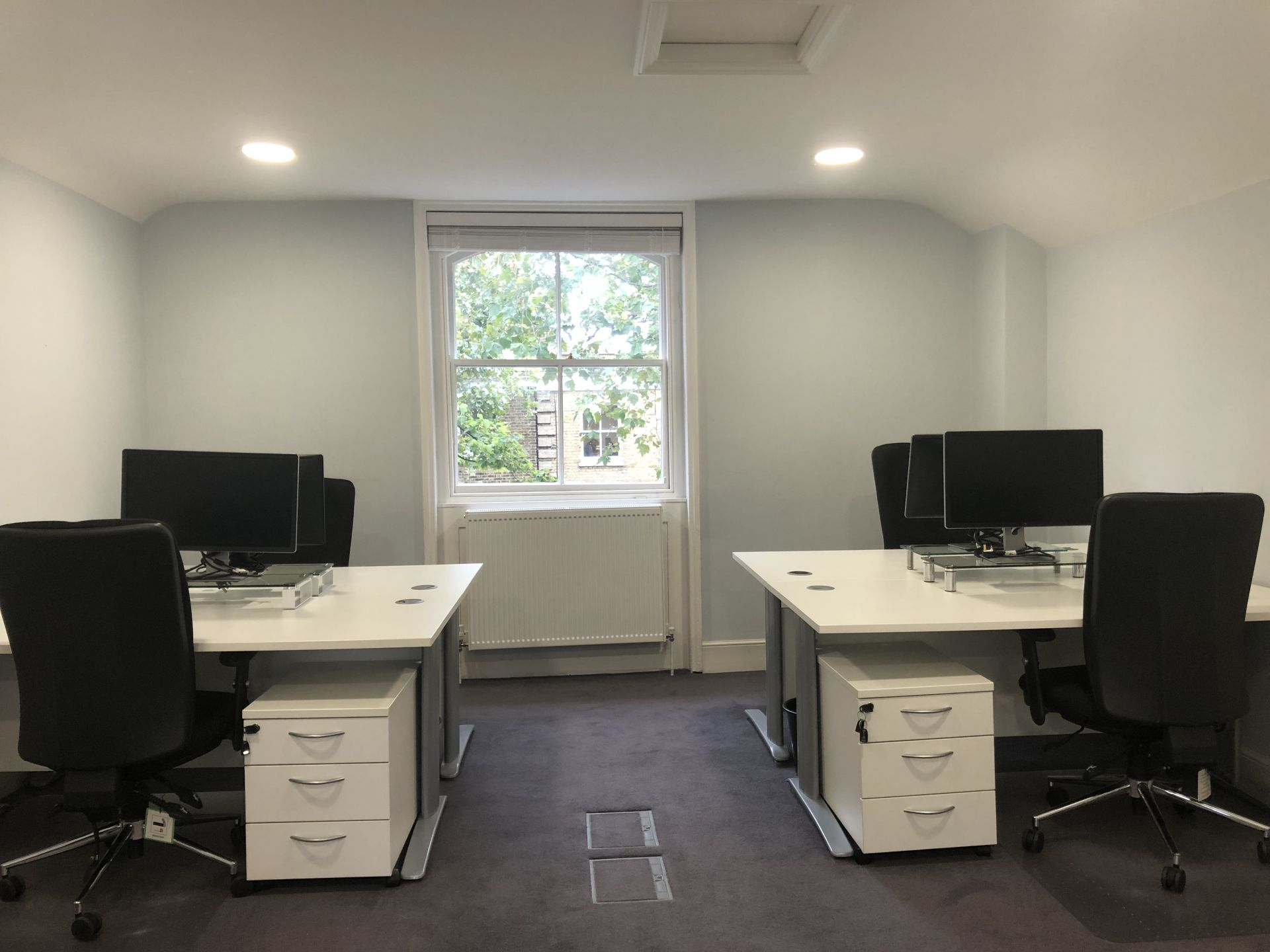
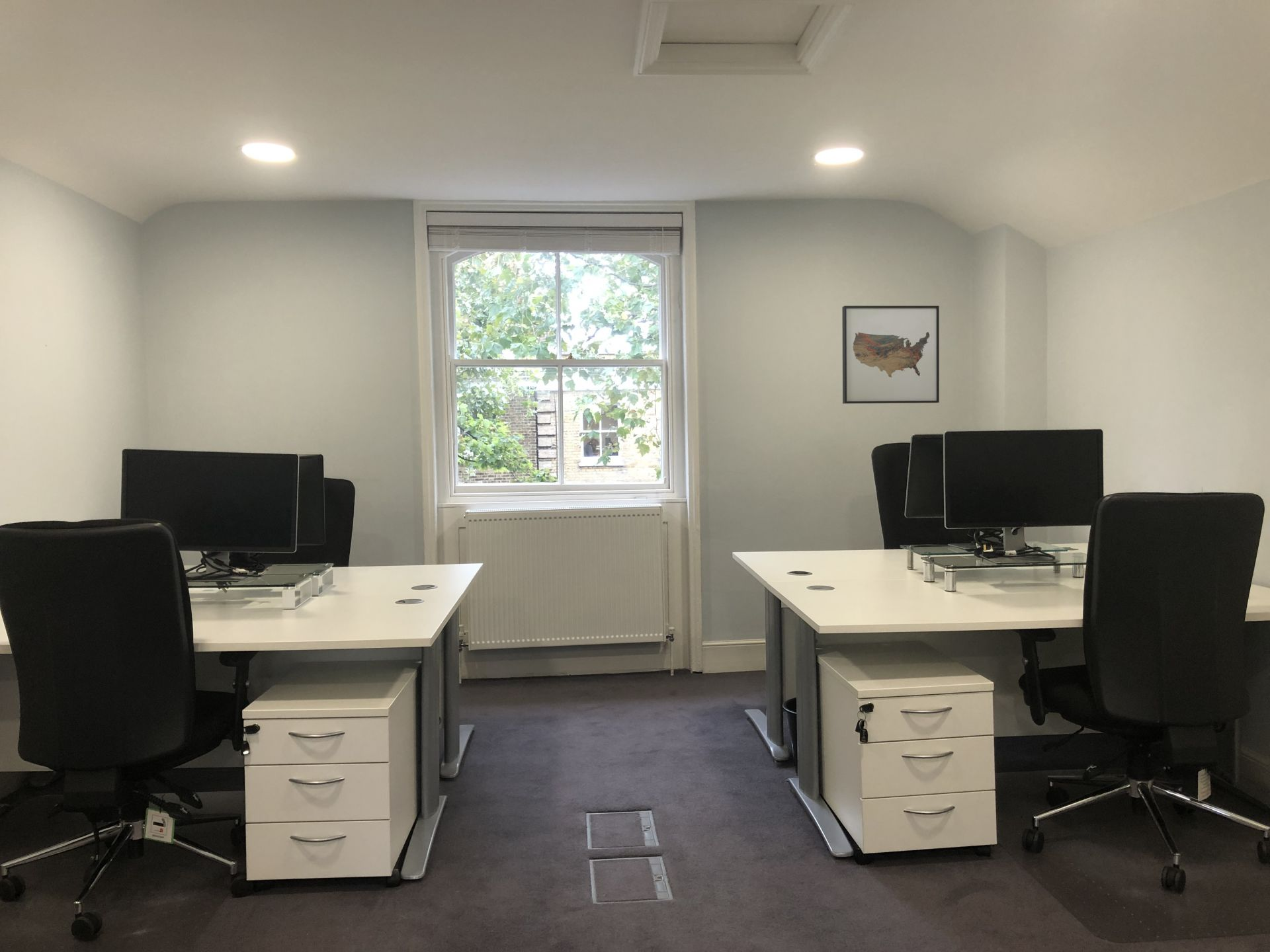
+ wall art [841,305,940,405]
